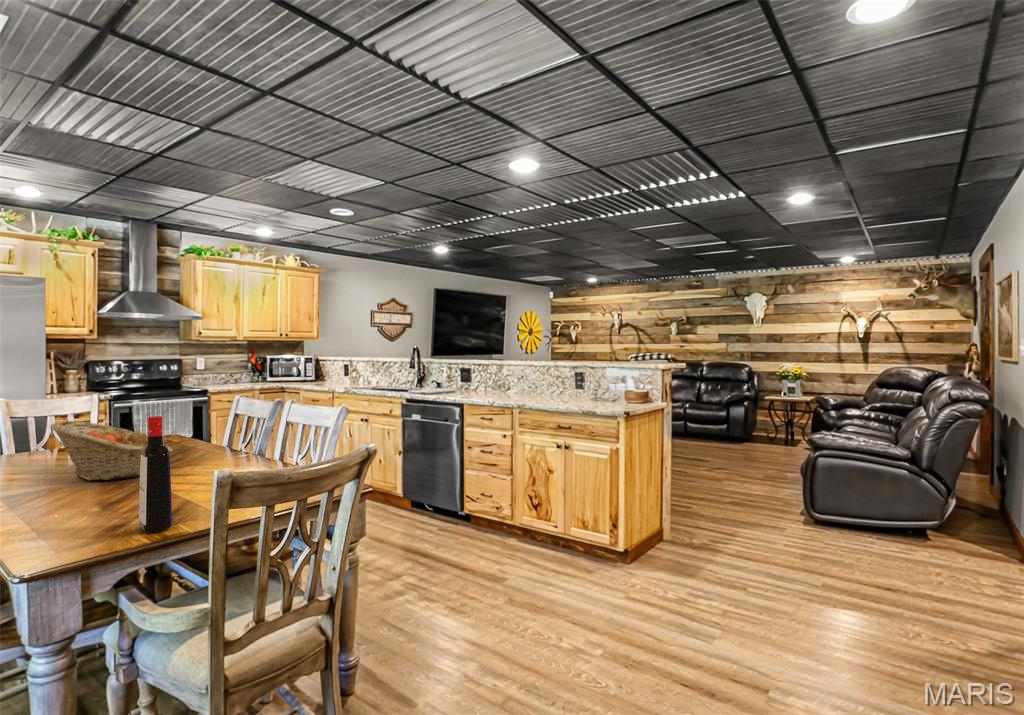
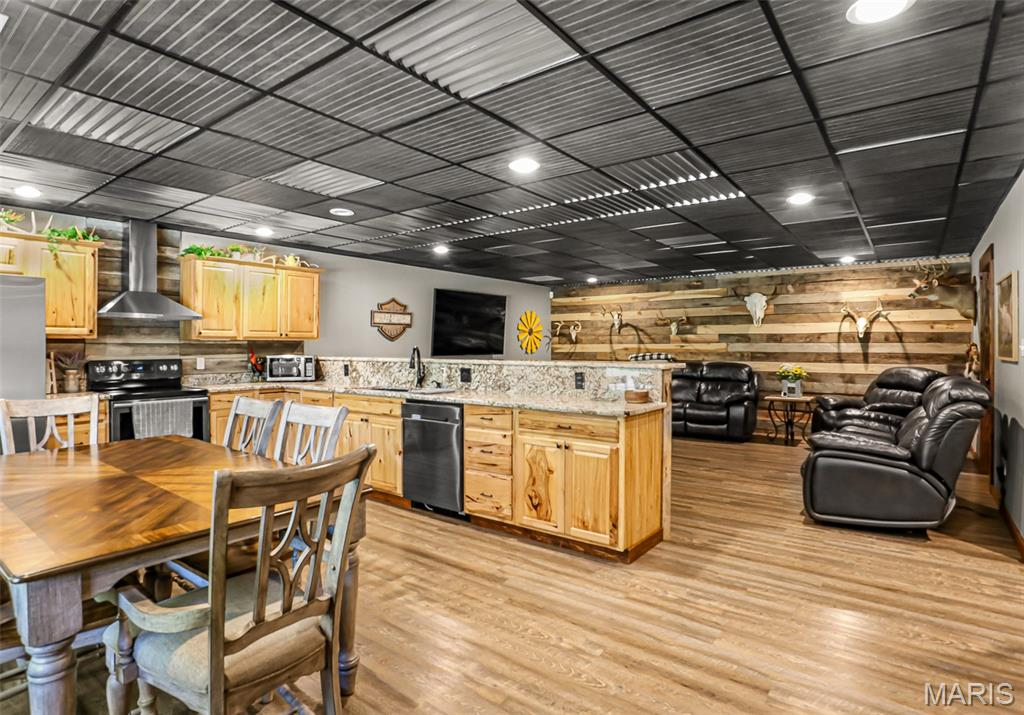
- fruit basket [50,420,173,482]
- liquor bottle [138,415,173,534]
